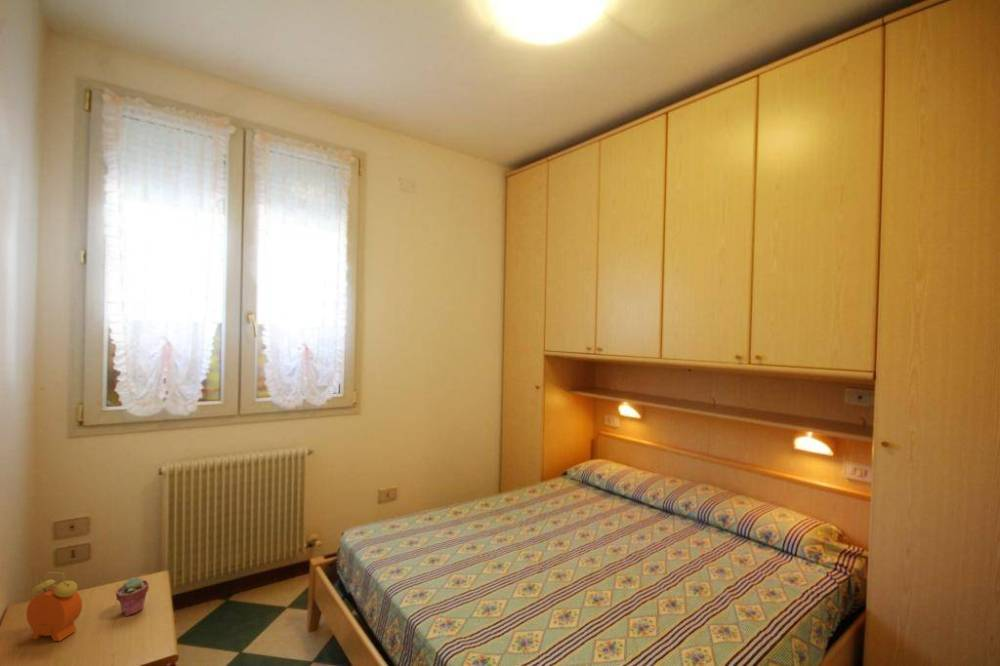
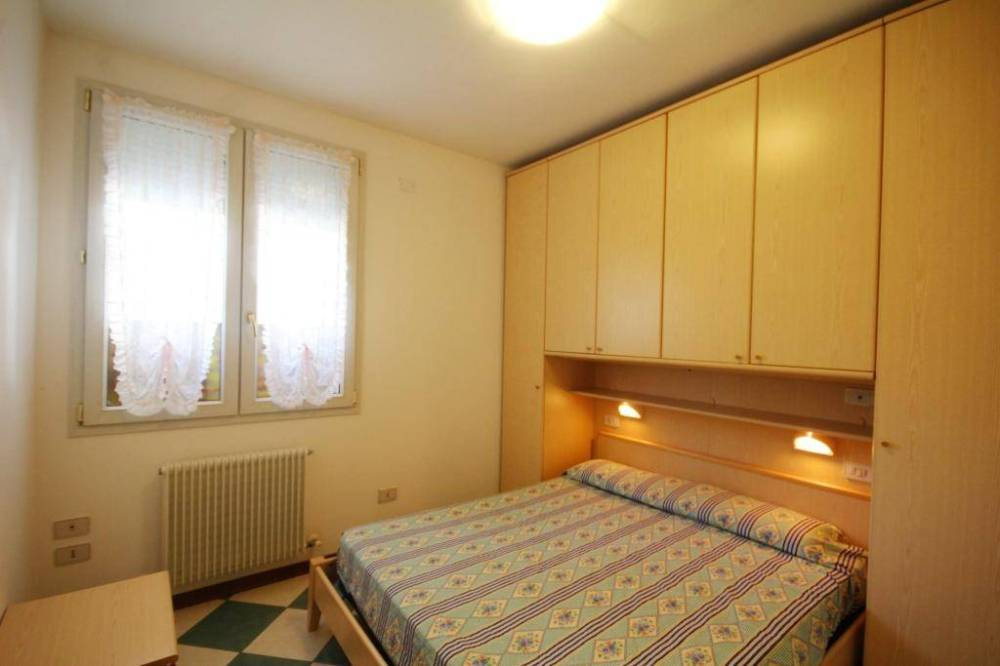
- potted succulent [115,576,150,617]
- alarm clock [25,571,83,642]
